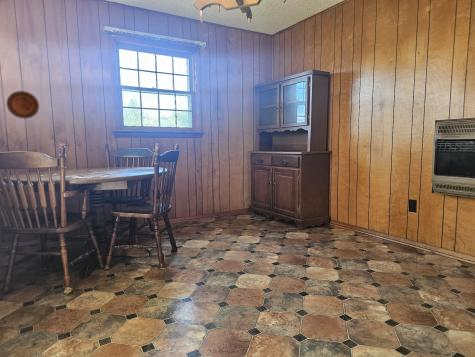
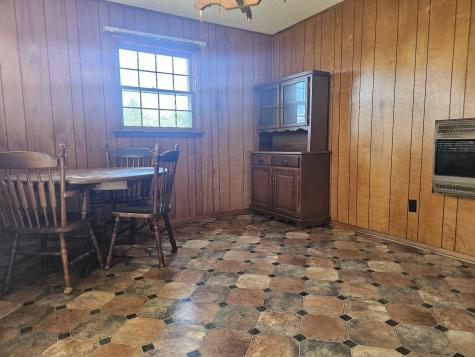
- decorative plate [6,90,40,119]
